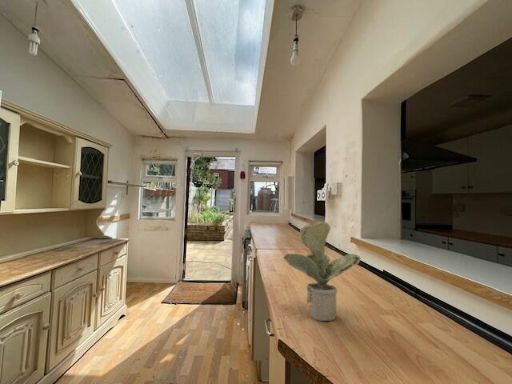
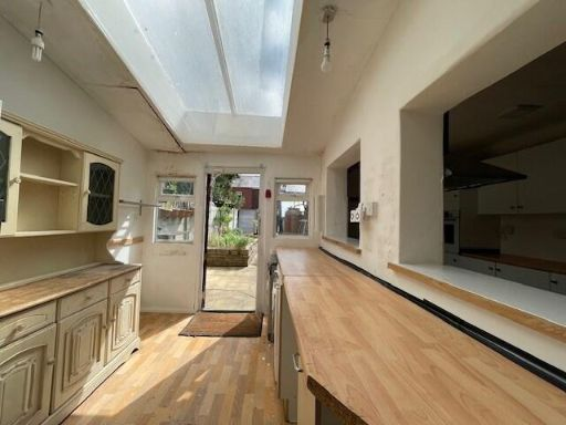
- potted plant [282,221,362,322]
